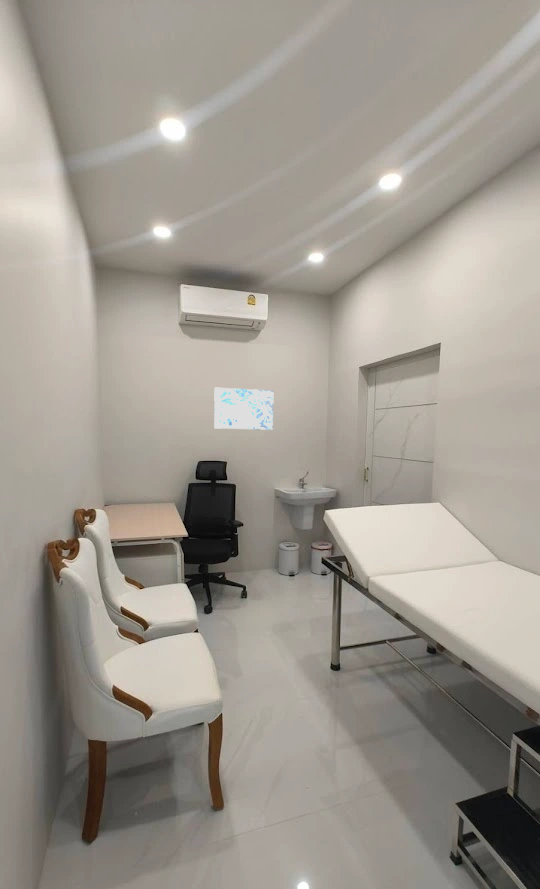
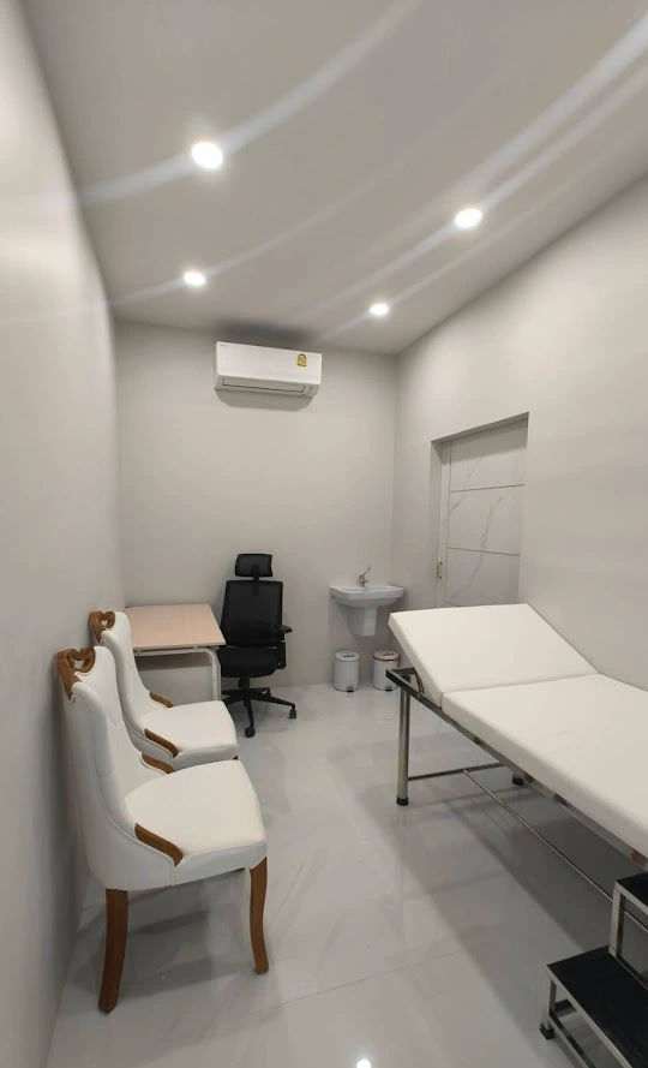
- wall art [213,387,274,431]
